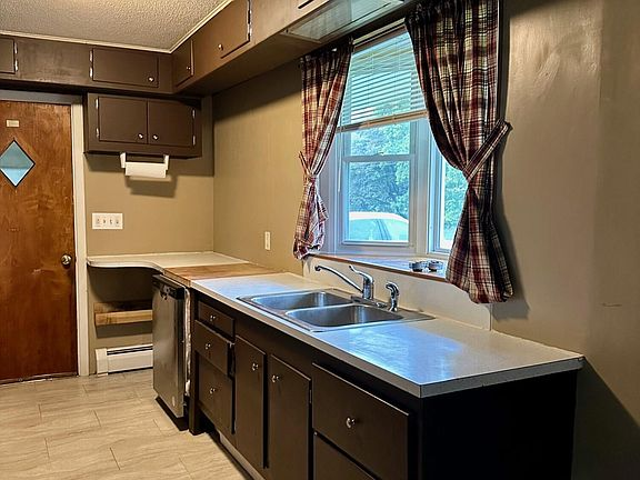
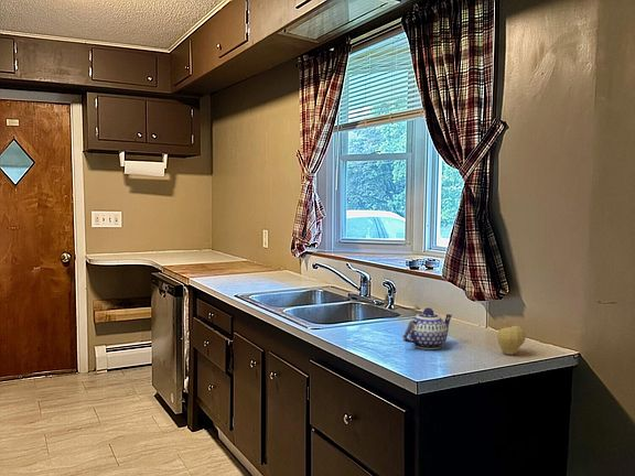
+ teapot [401,306,453,350]
+ fruit [496,320,527,356]
